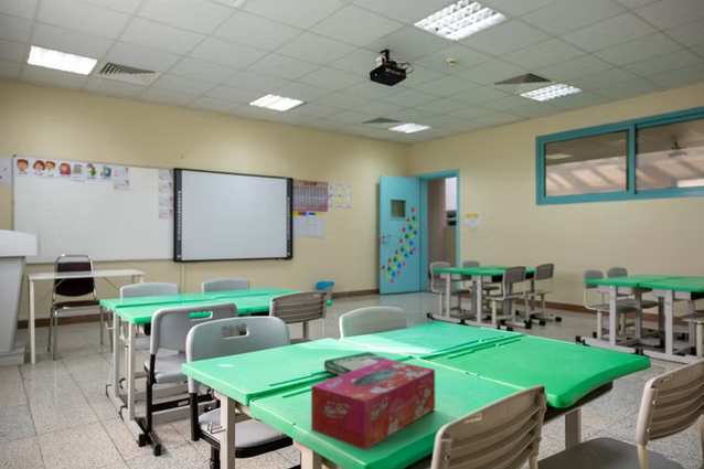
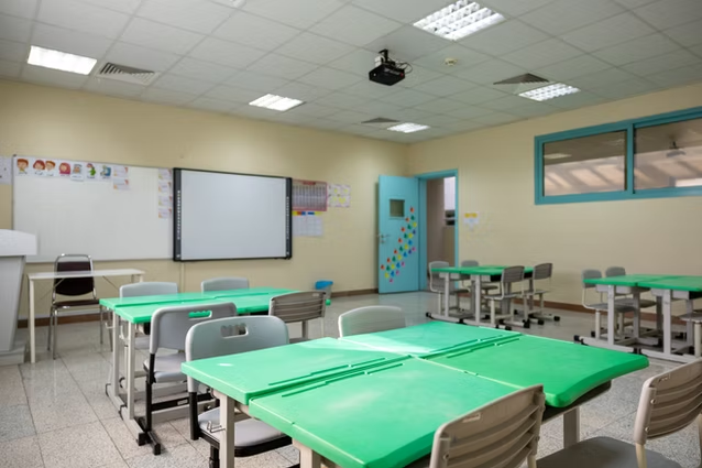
- book [323,351,395,376]
- tissue box [310,359,436,451]
